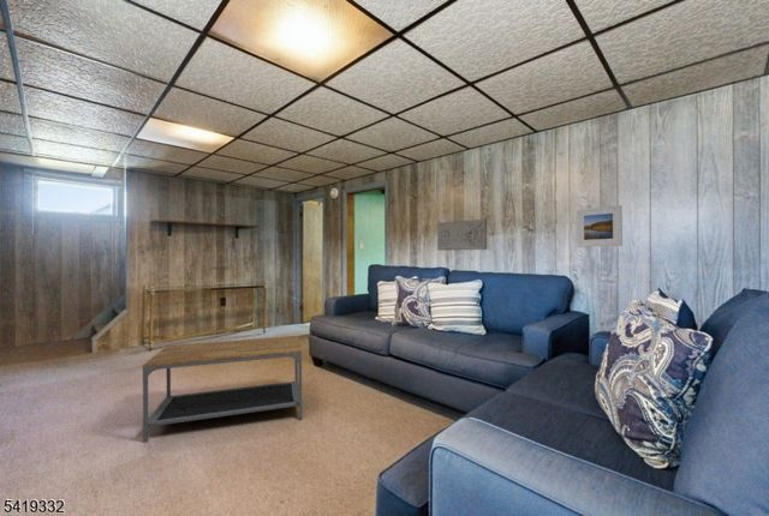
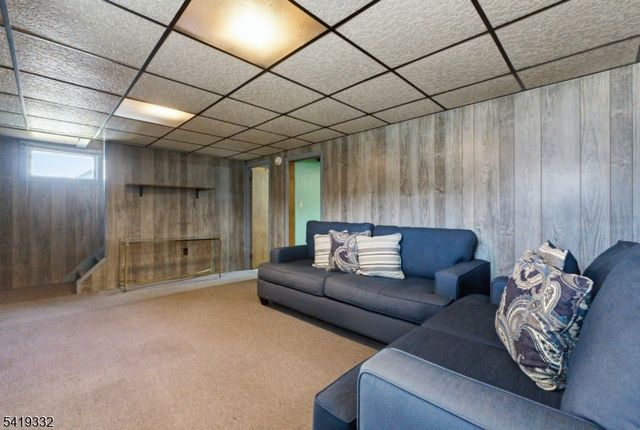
- coffee table [142,335,303,444]
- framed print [574,204,624,248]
- relief sculpture [436,218,488,252]
